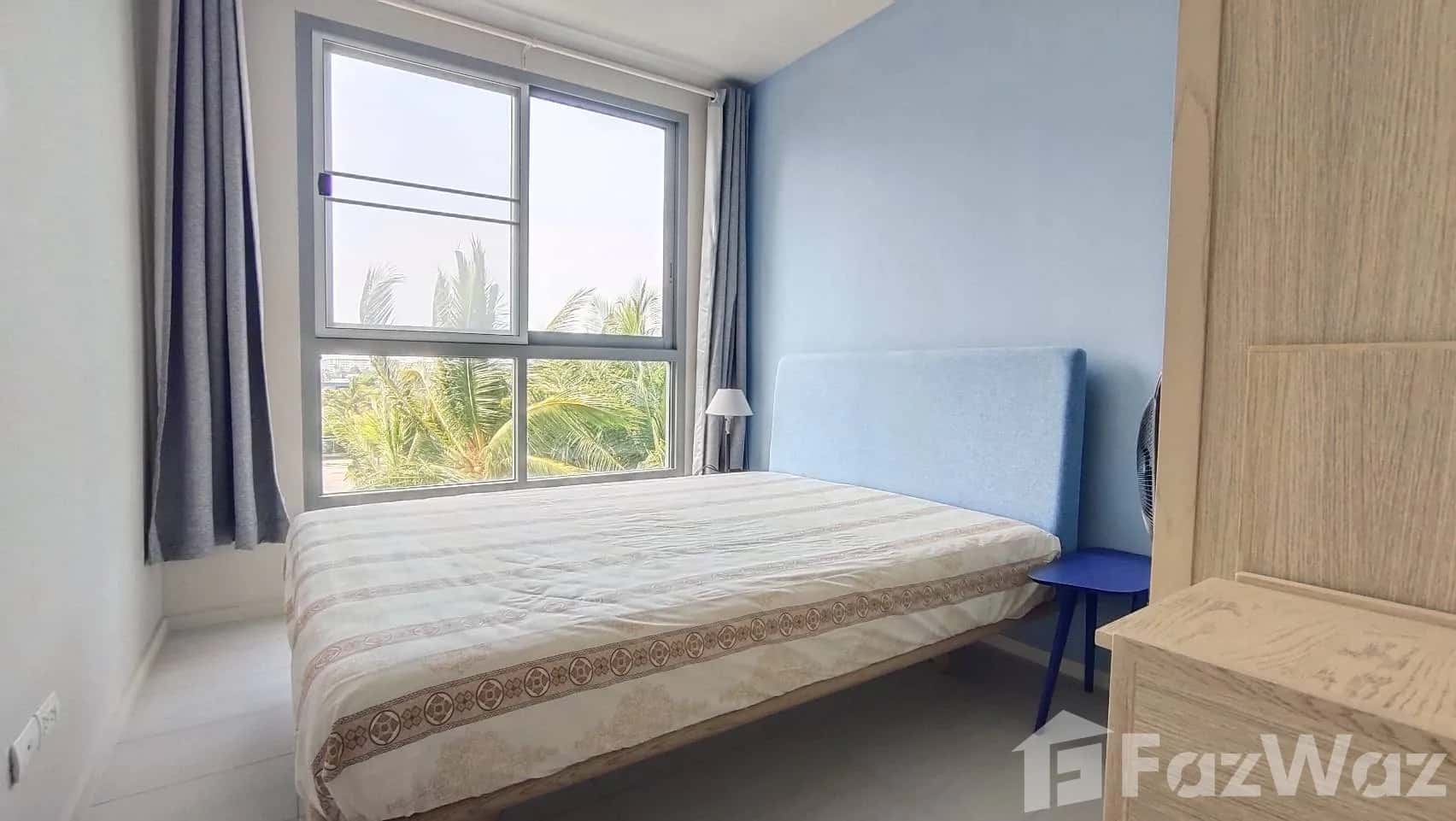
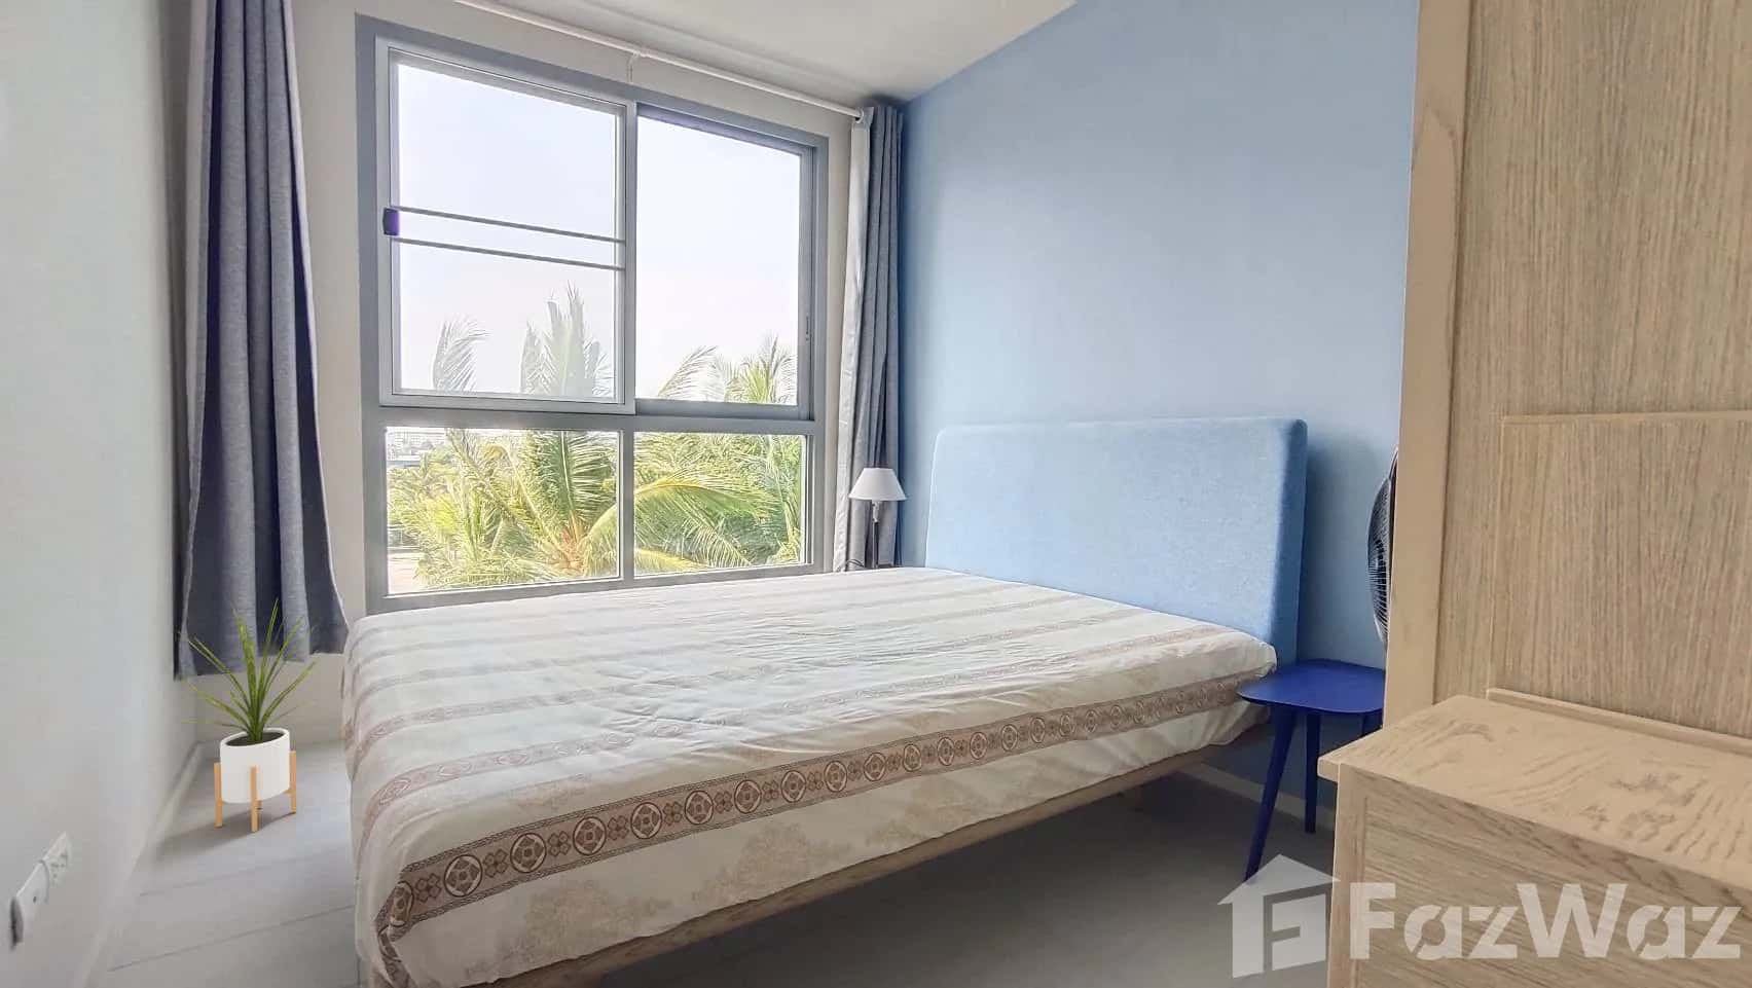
+ house plant [177,598,320,833]
